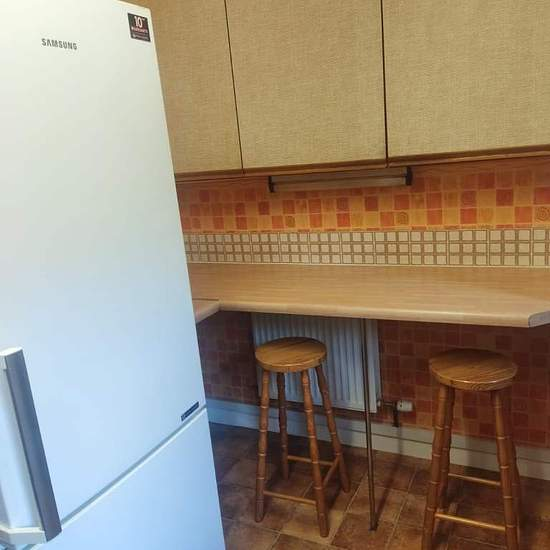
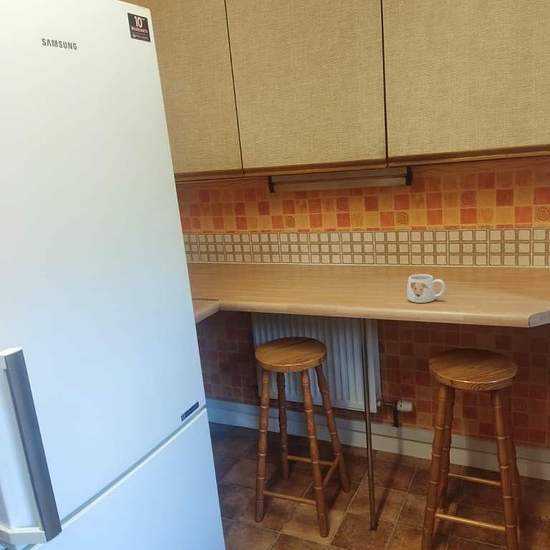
+ mug [406,273,446,304]
